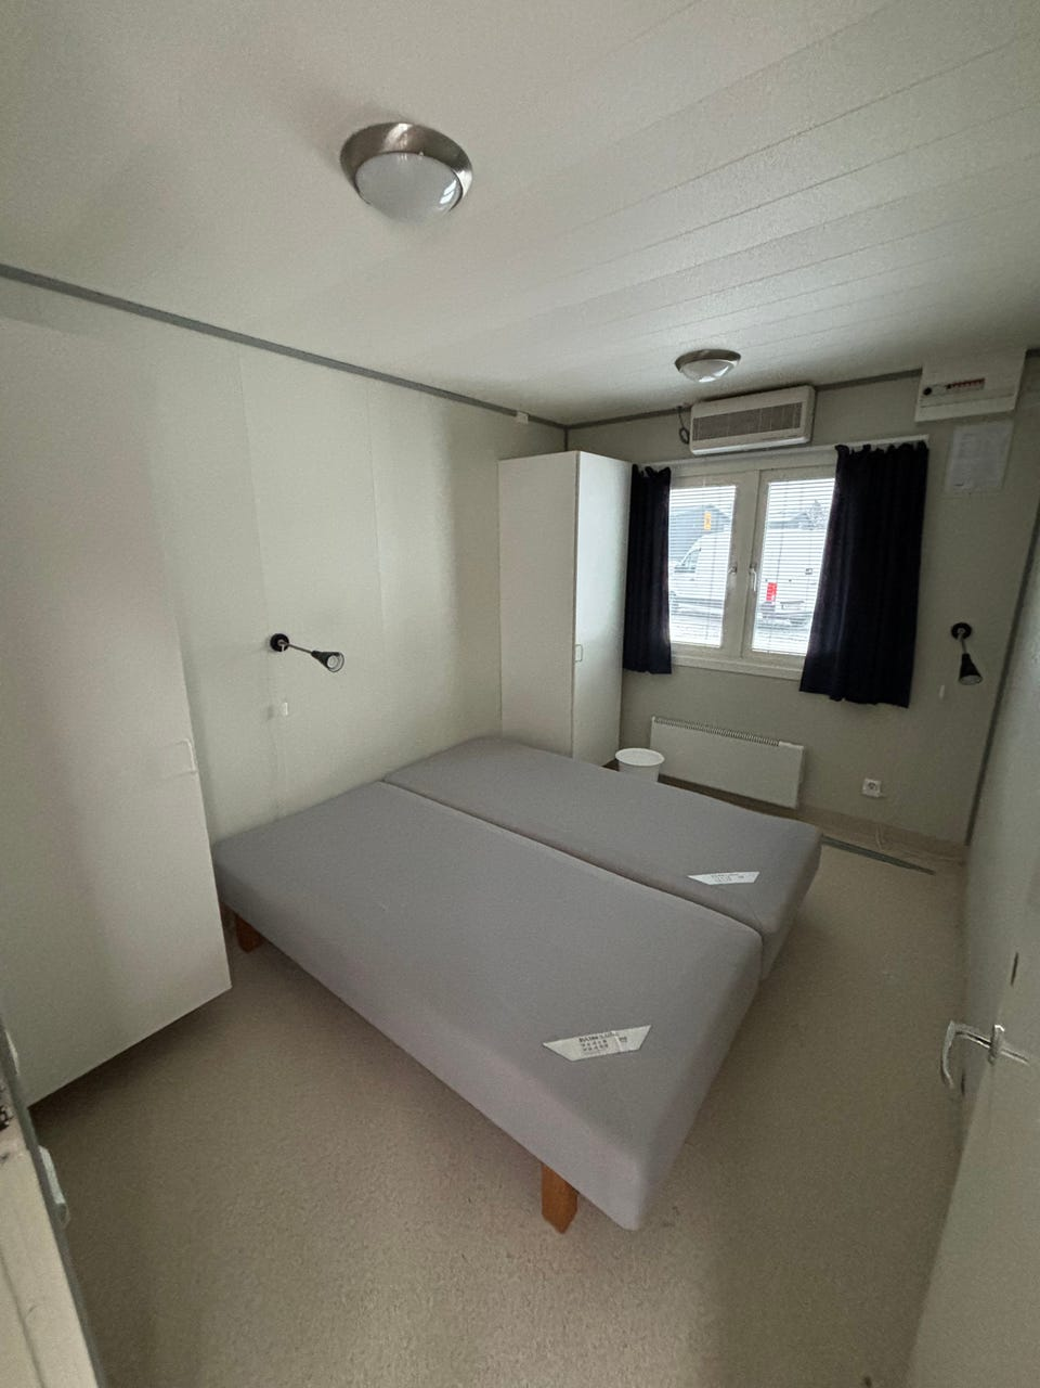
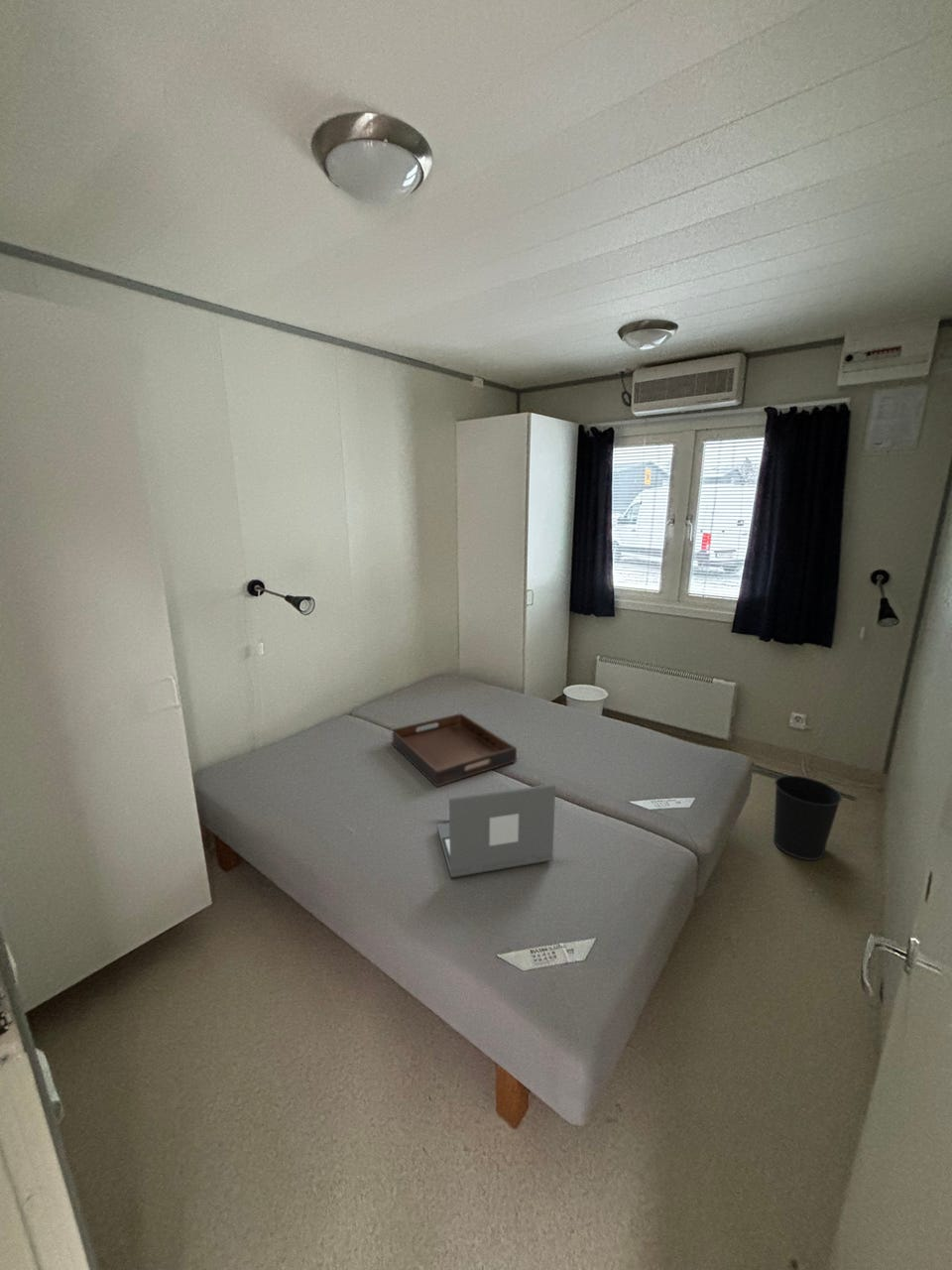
+ wastebasket [773,774,843,861]
+ serving tray [392,712,518,788]
+ laptop [436,783,556,878]
